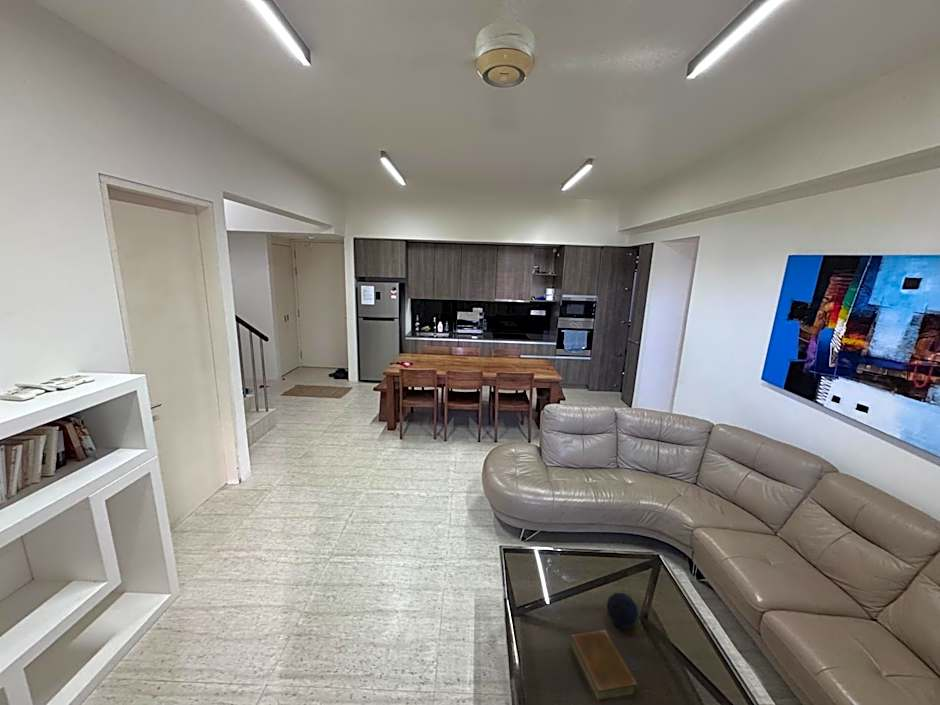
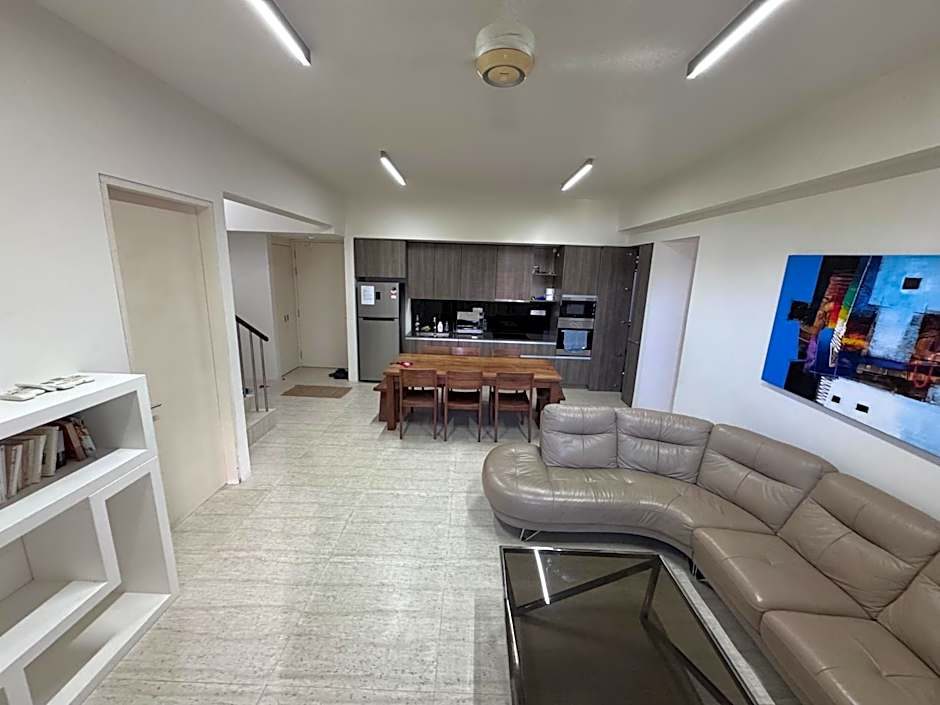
- decorative orb [606,592,639,629]
- book [569,629,640,704]
